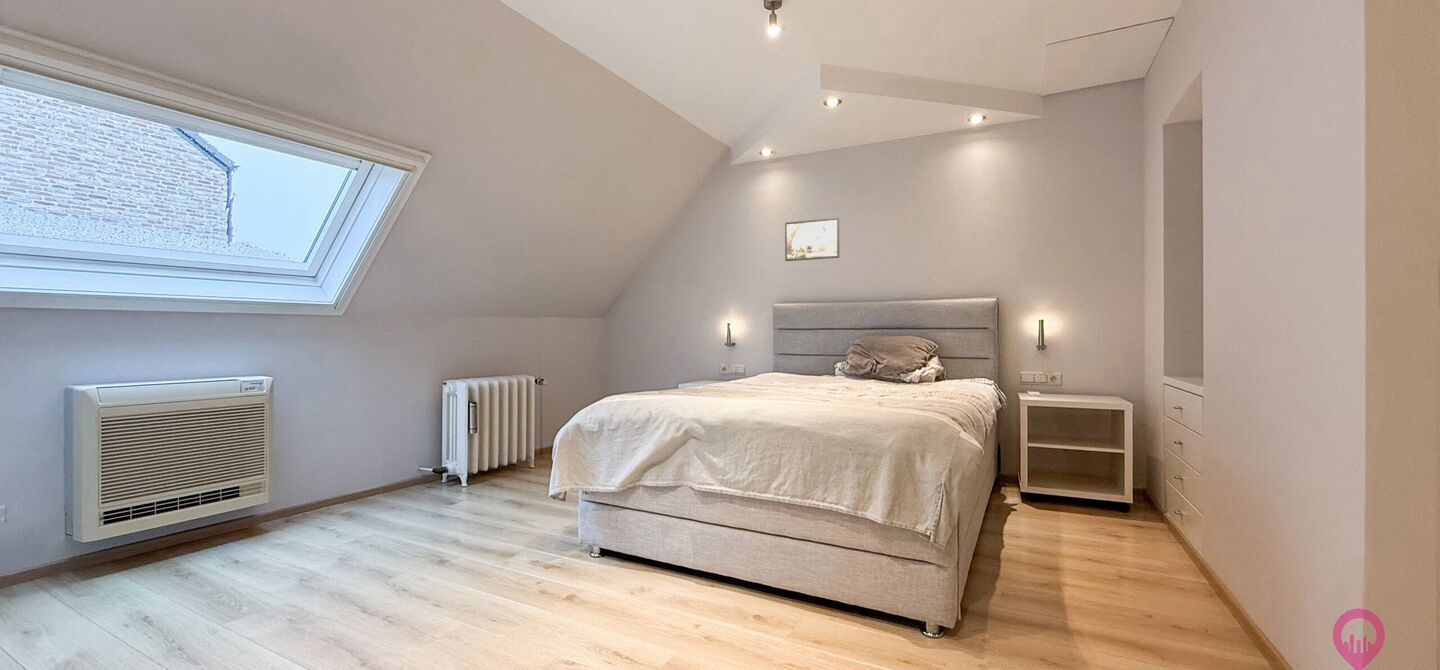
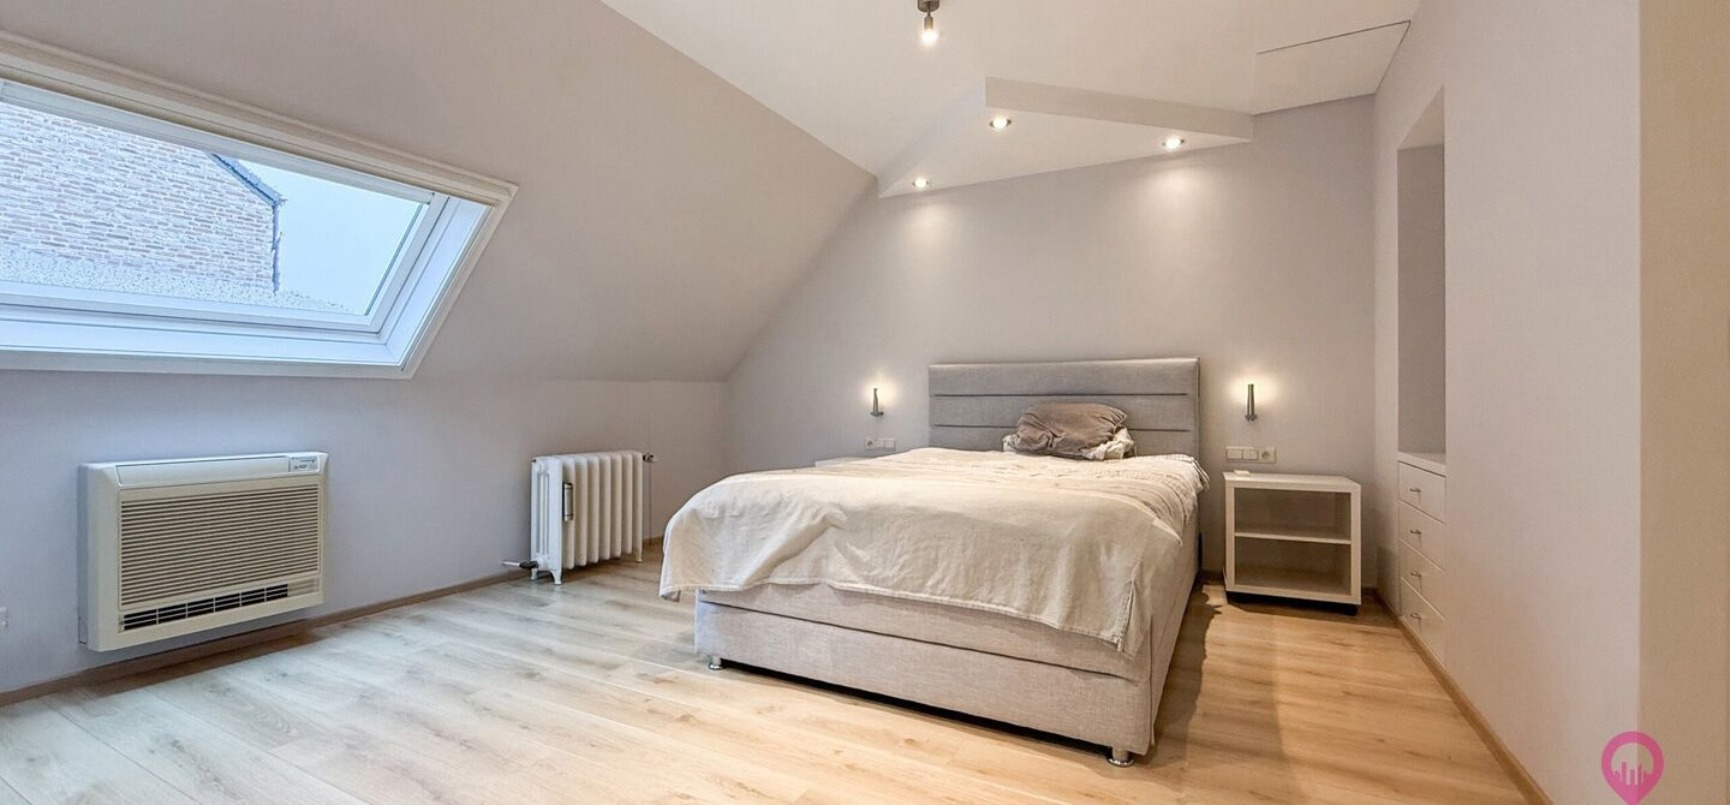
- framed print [784,217,840,262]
